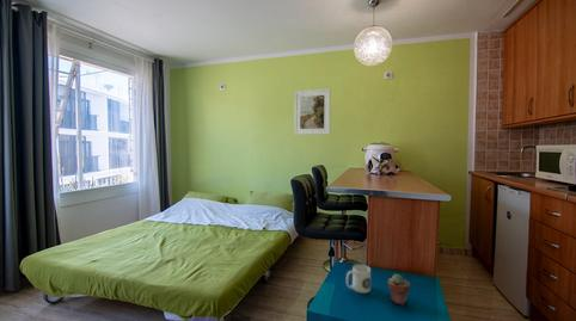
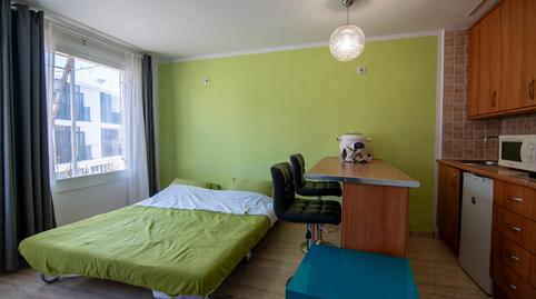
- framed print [293,87,332,136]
- mug [345,264,372,295]
- potted succulent [387,273,411,305]
